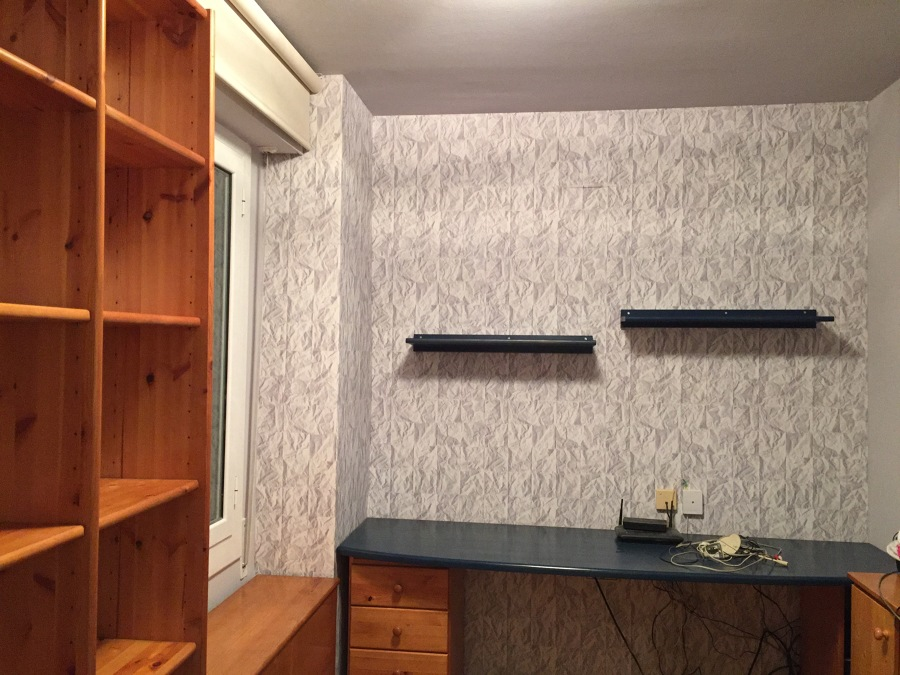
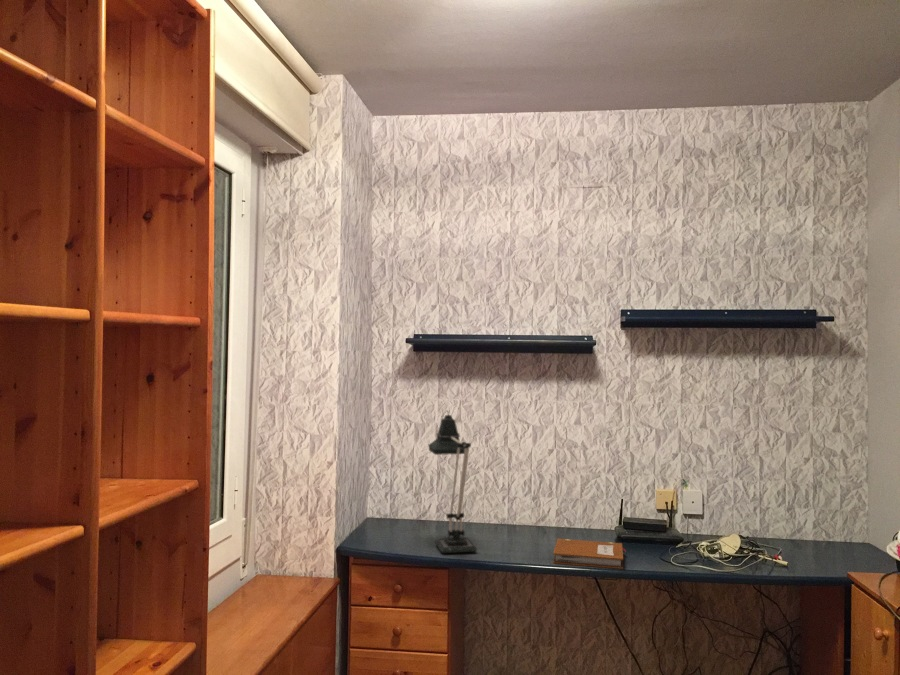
+ desk lamp [427,409,478,555]
+ notebook [552,538,627,570]
